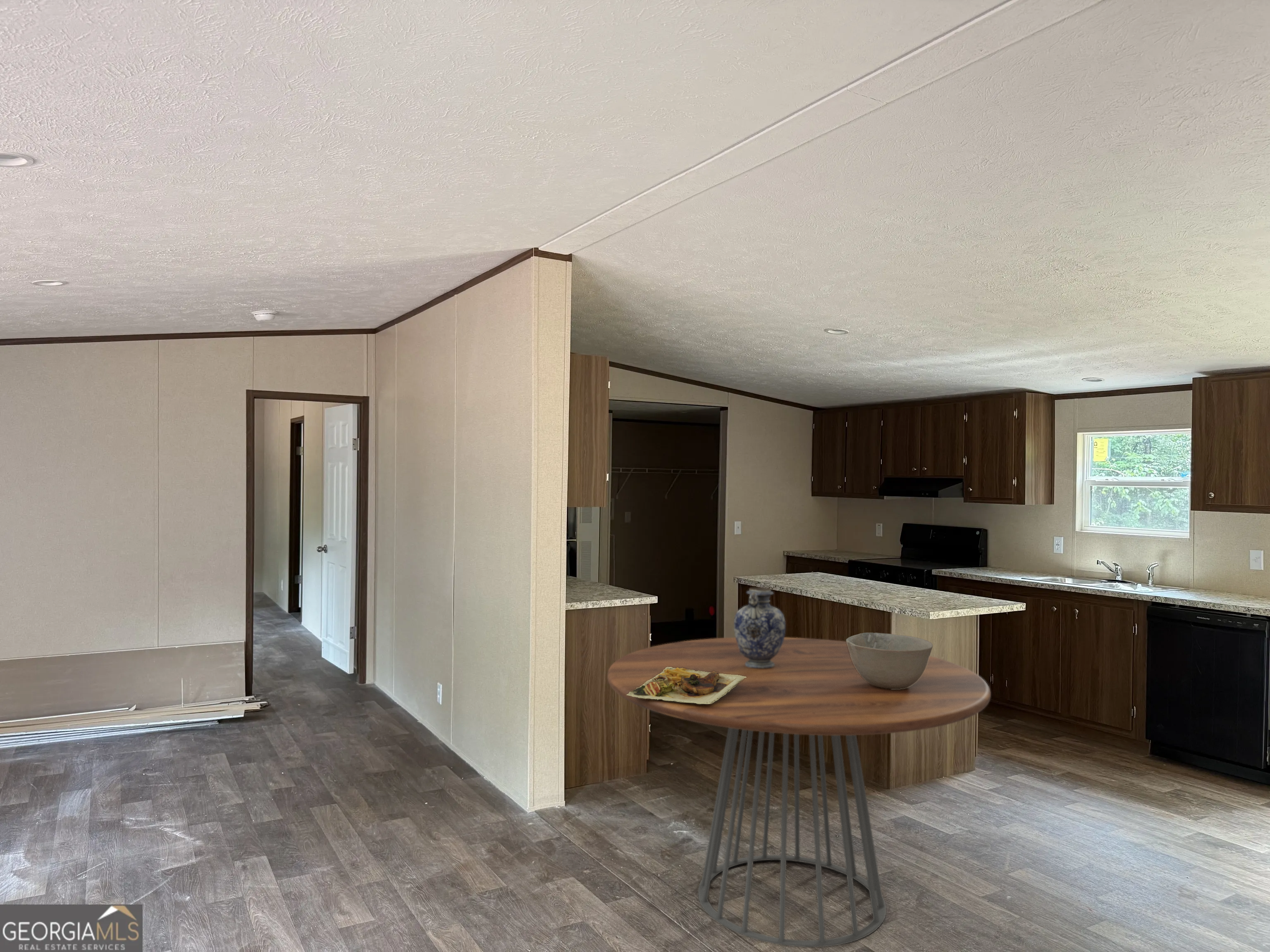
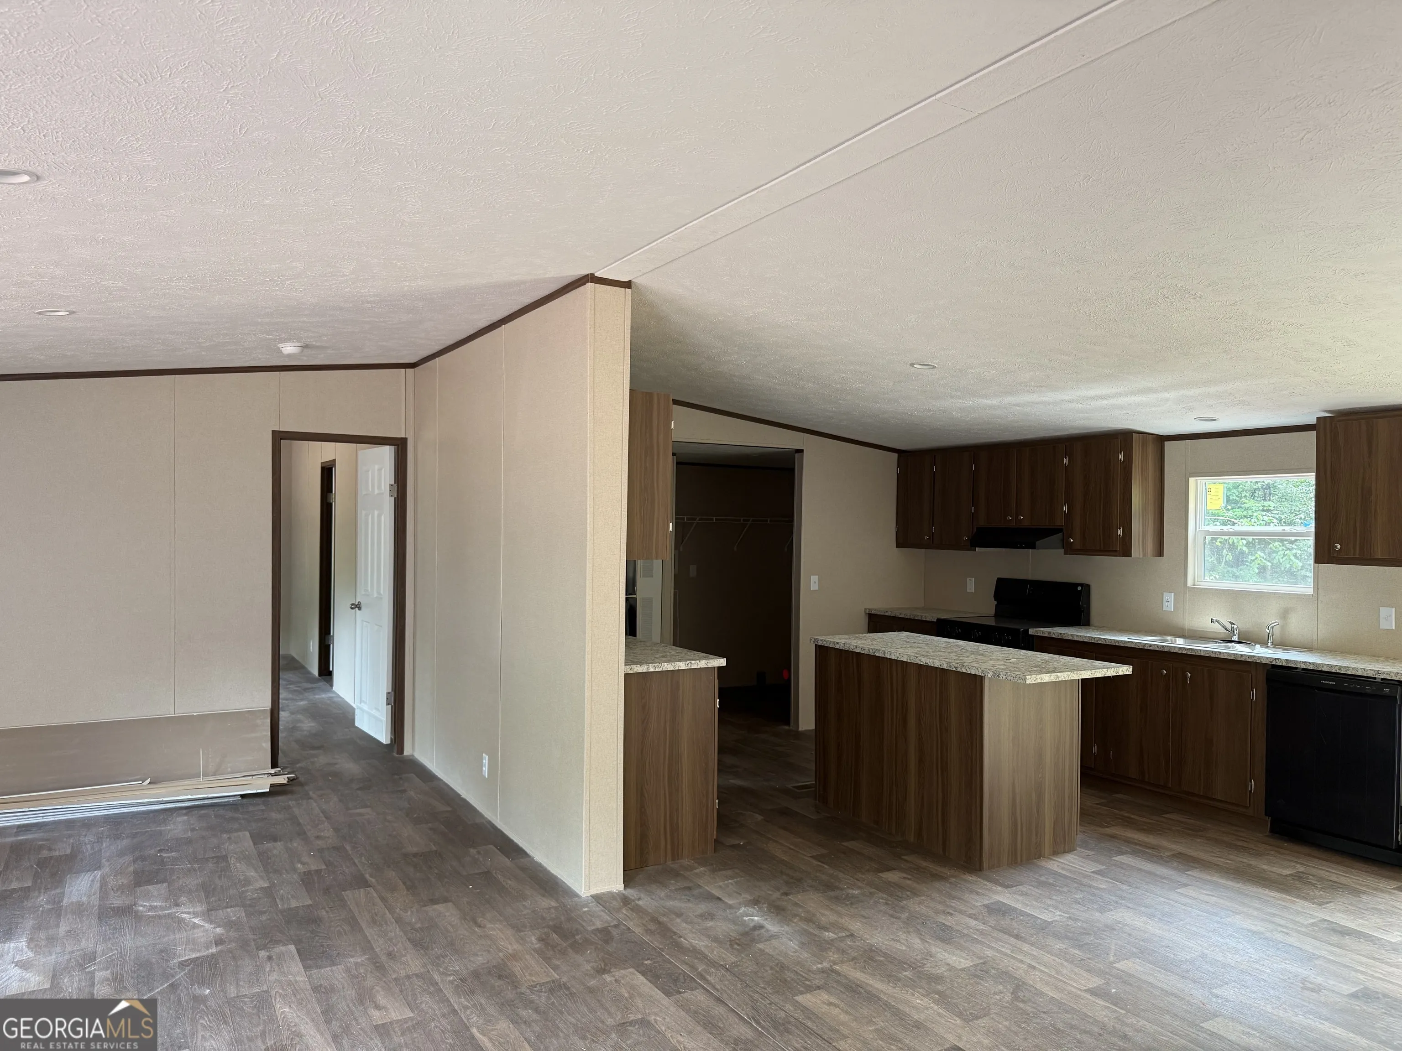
- food plate [627,667,747,704]
- decorative vase [733,587,786,669]
- bowl [845,632,933,689]
- dining table [607,637,991,947]
